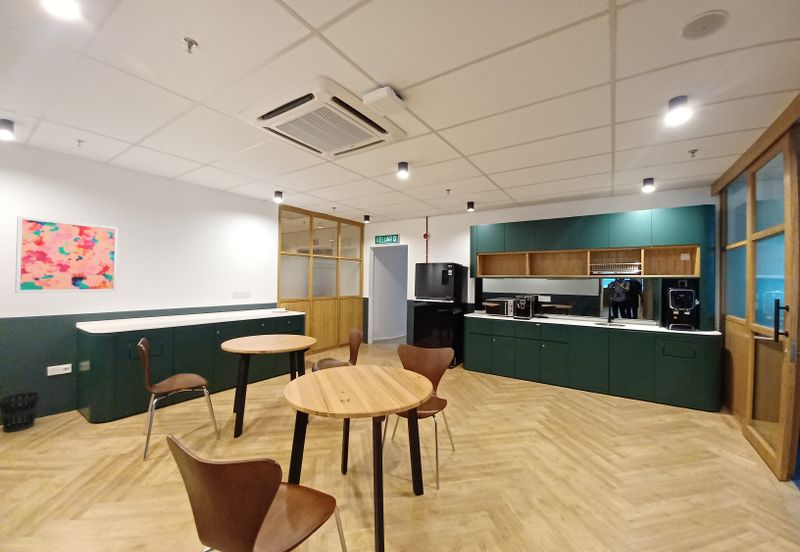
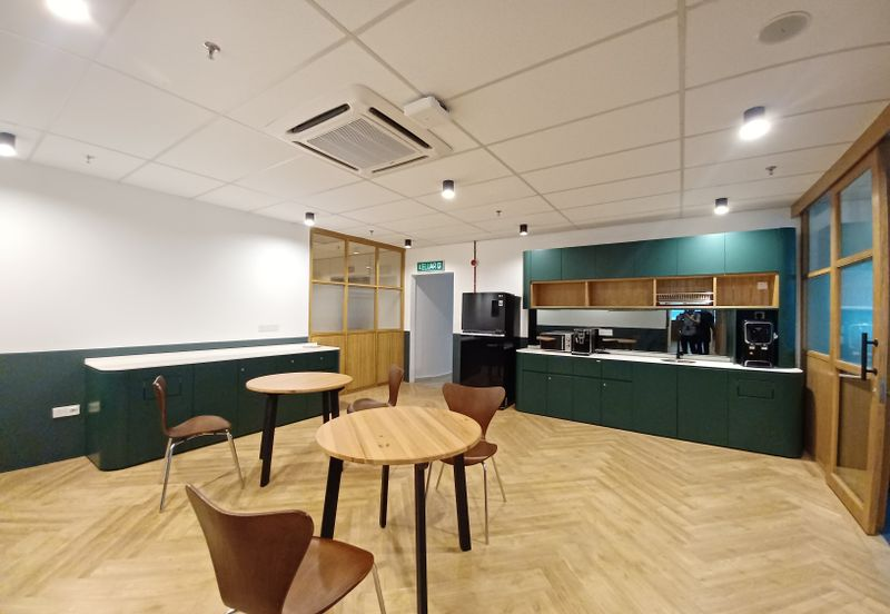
- wall art [14,215,119,294]
- wastebasket [0,391,41,433]
